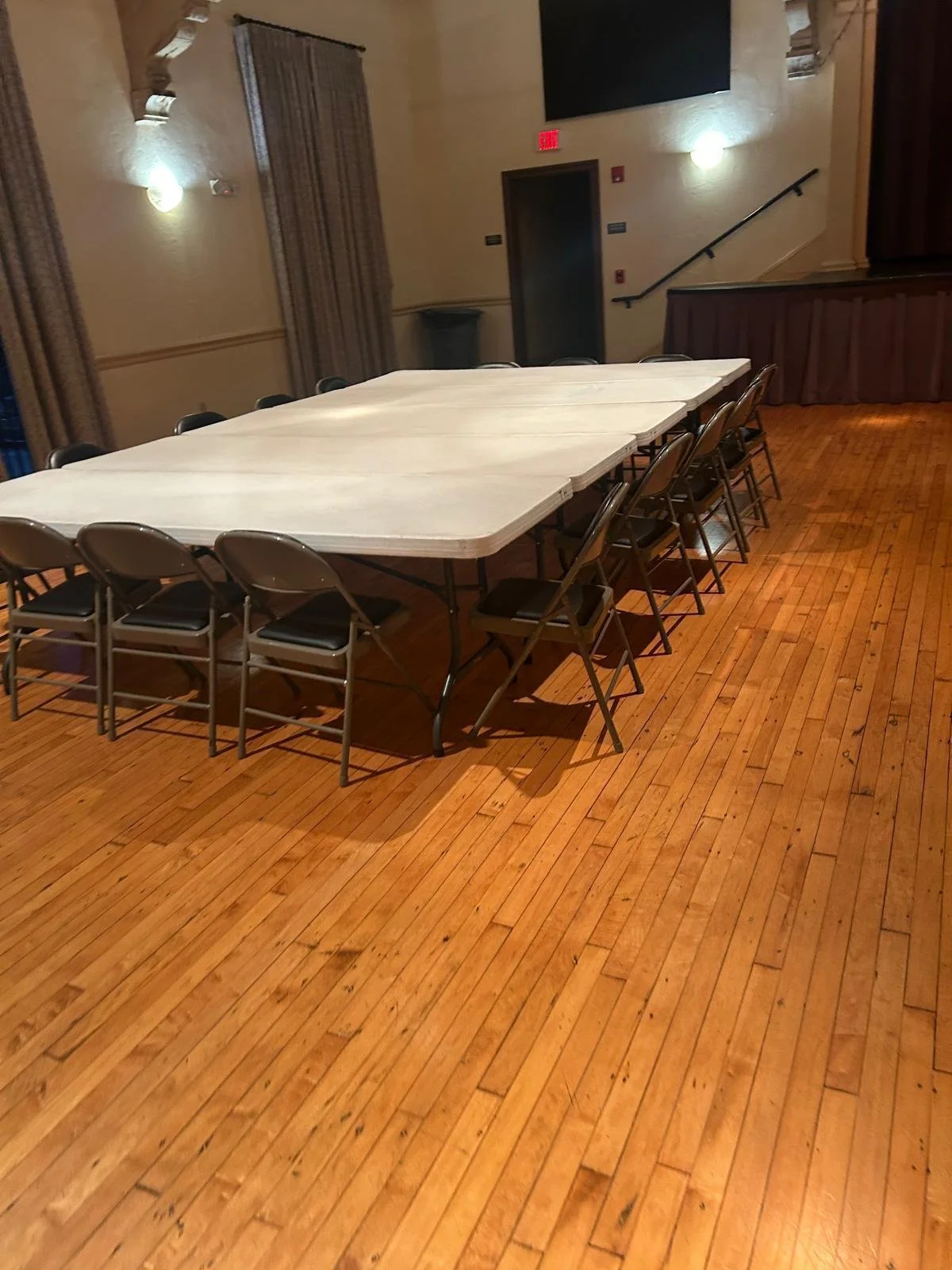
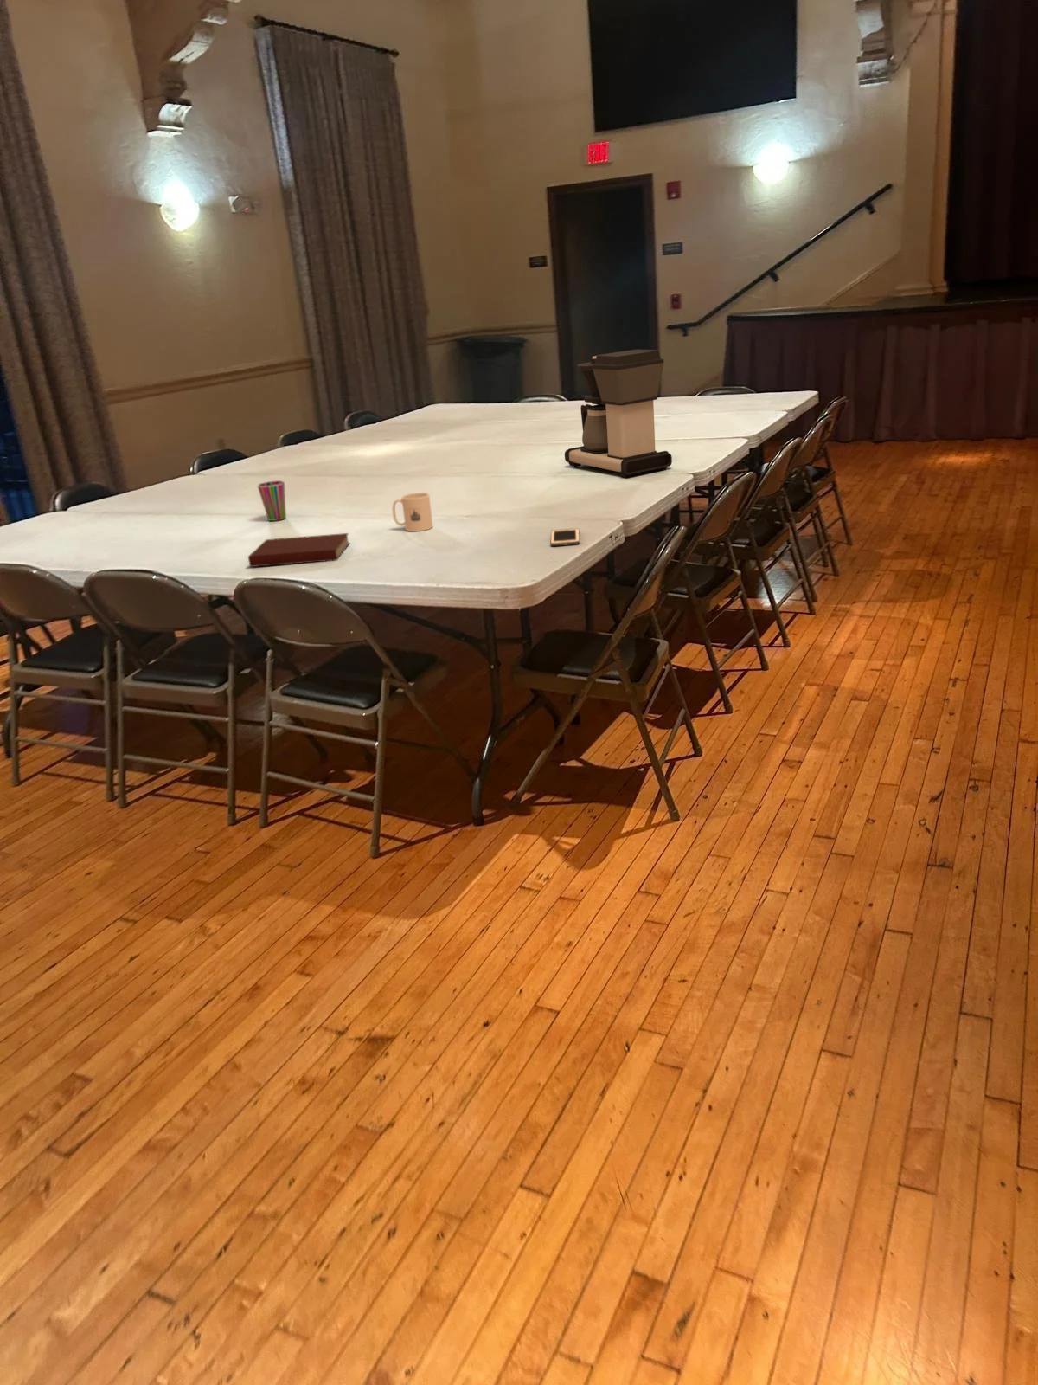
+ coffee maker [564,349,673,479]
+ mug [391,492,434,532]
+ cell phone [551,527,580,547]
+ notebook [248,532,351,568]
+ cup [257,480,287,522]
